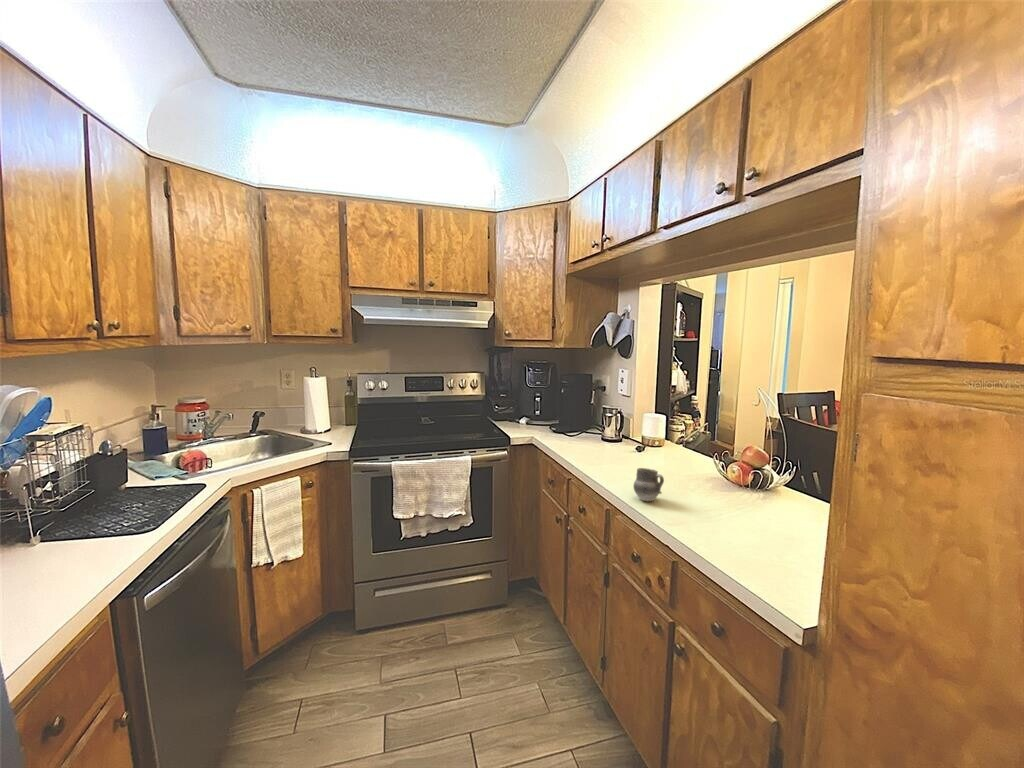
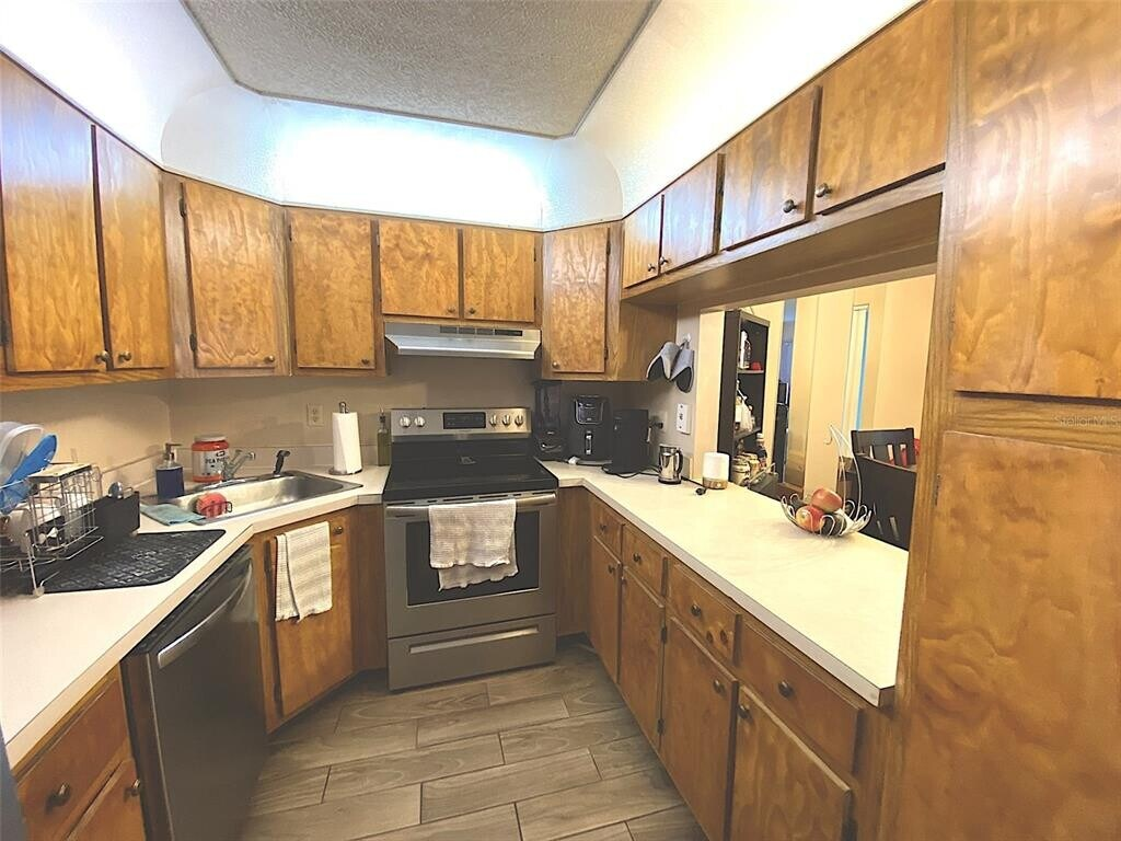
- cup [632,467,665,502]
